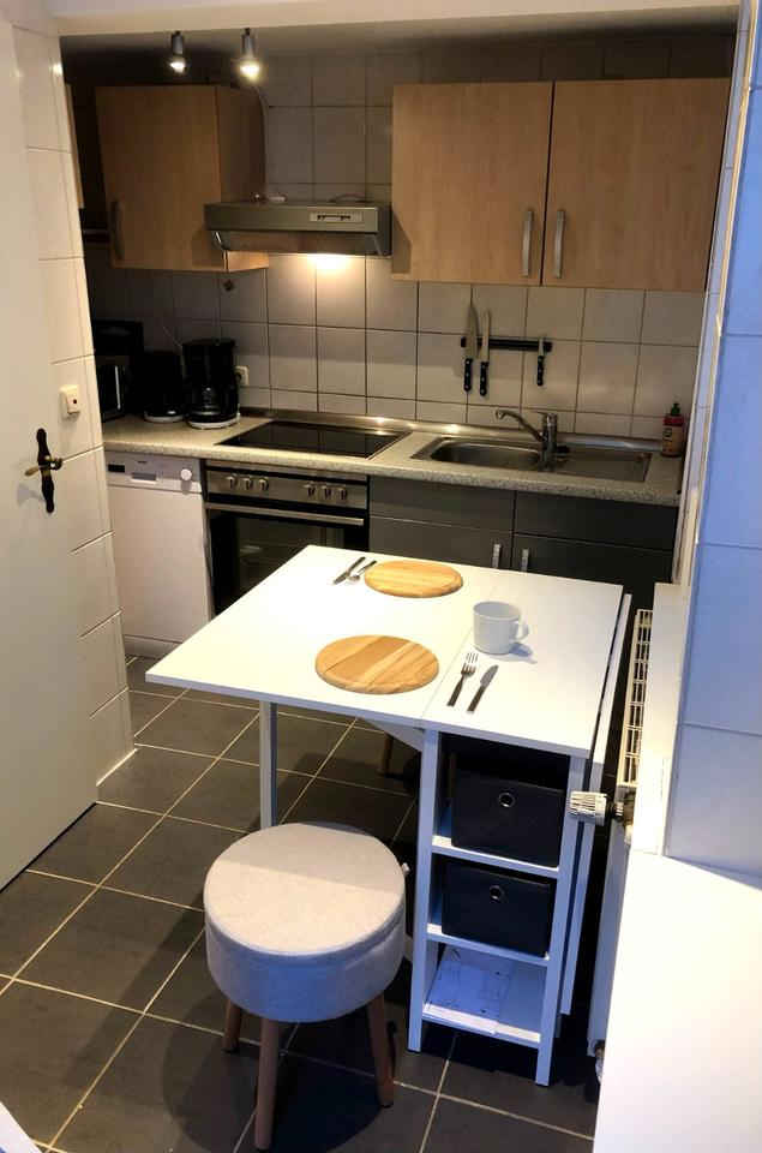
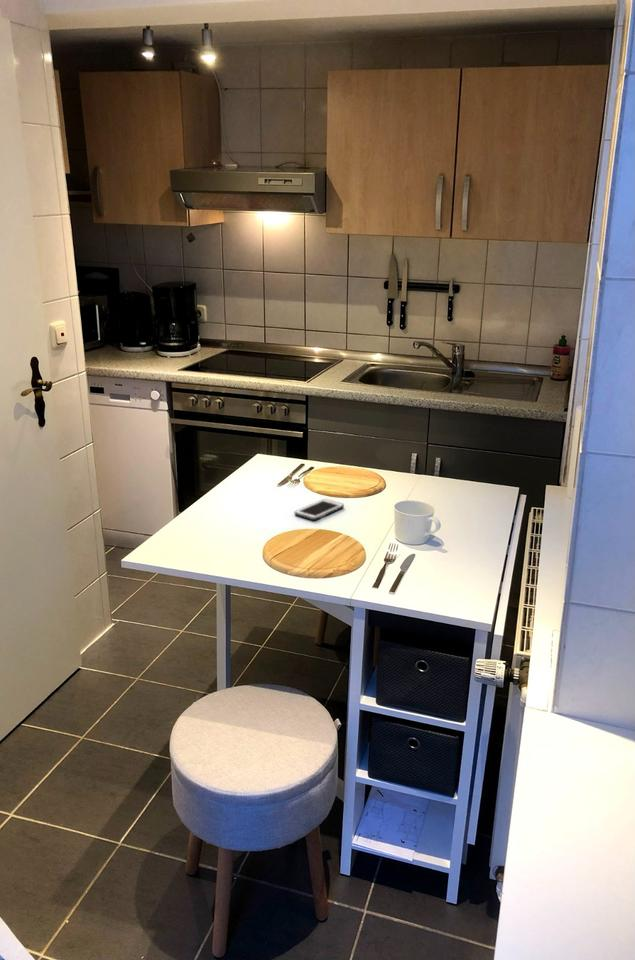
+ cell phone [294,498,345,521]
